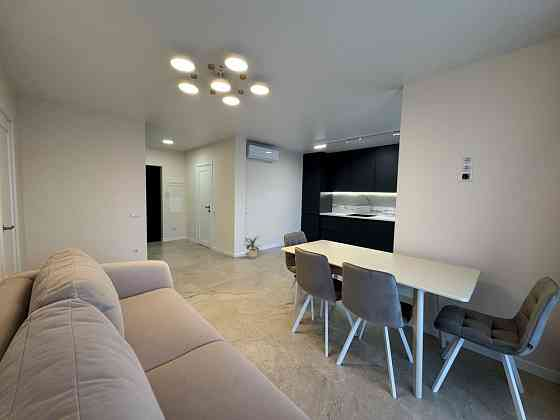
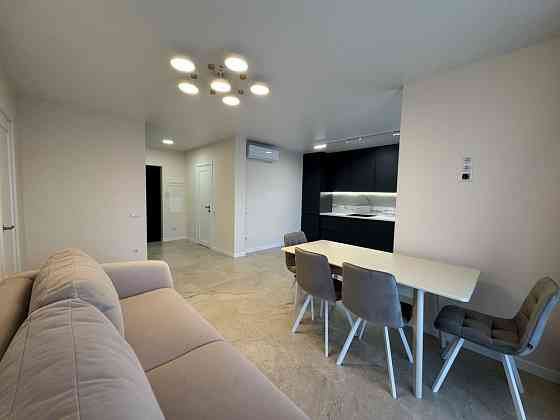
- house plant [241,235,262,260]
